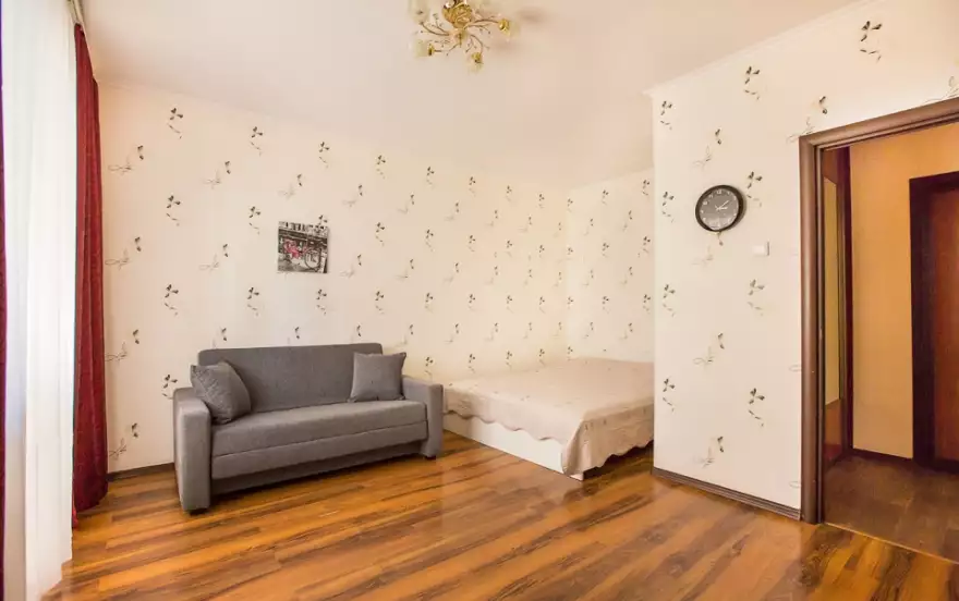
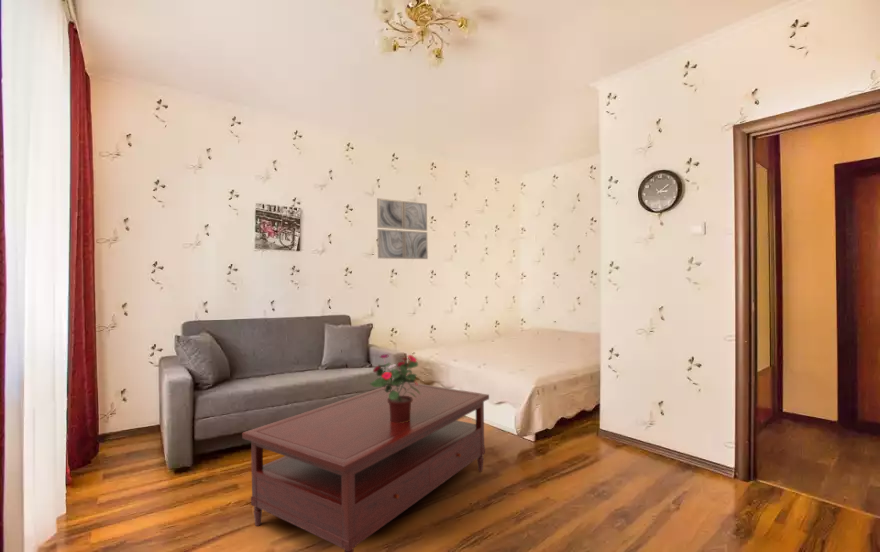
+ wall art [376,197,429,260]
+ coffee table [241,382,490,552]
+ potted flower [369,353,421,423]
